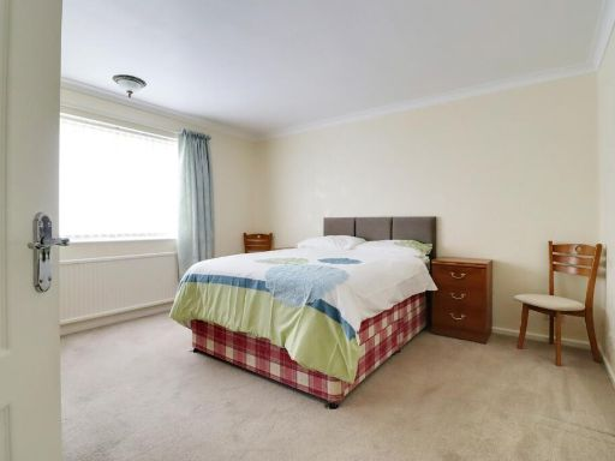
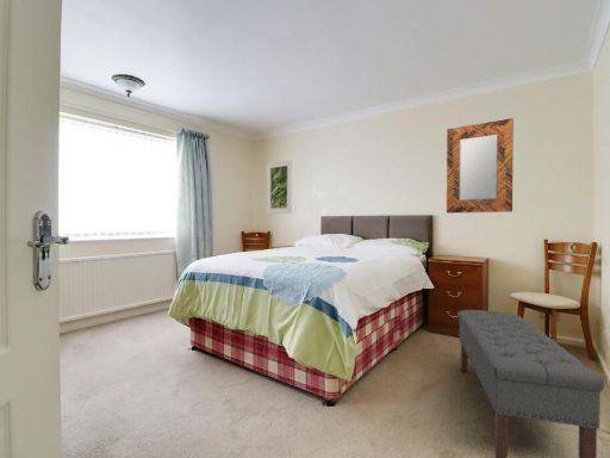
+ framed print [266,159,293,215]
+ home mirror [446,117,515,215]
+ bench [456,309,605,458]
